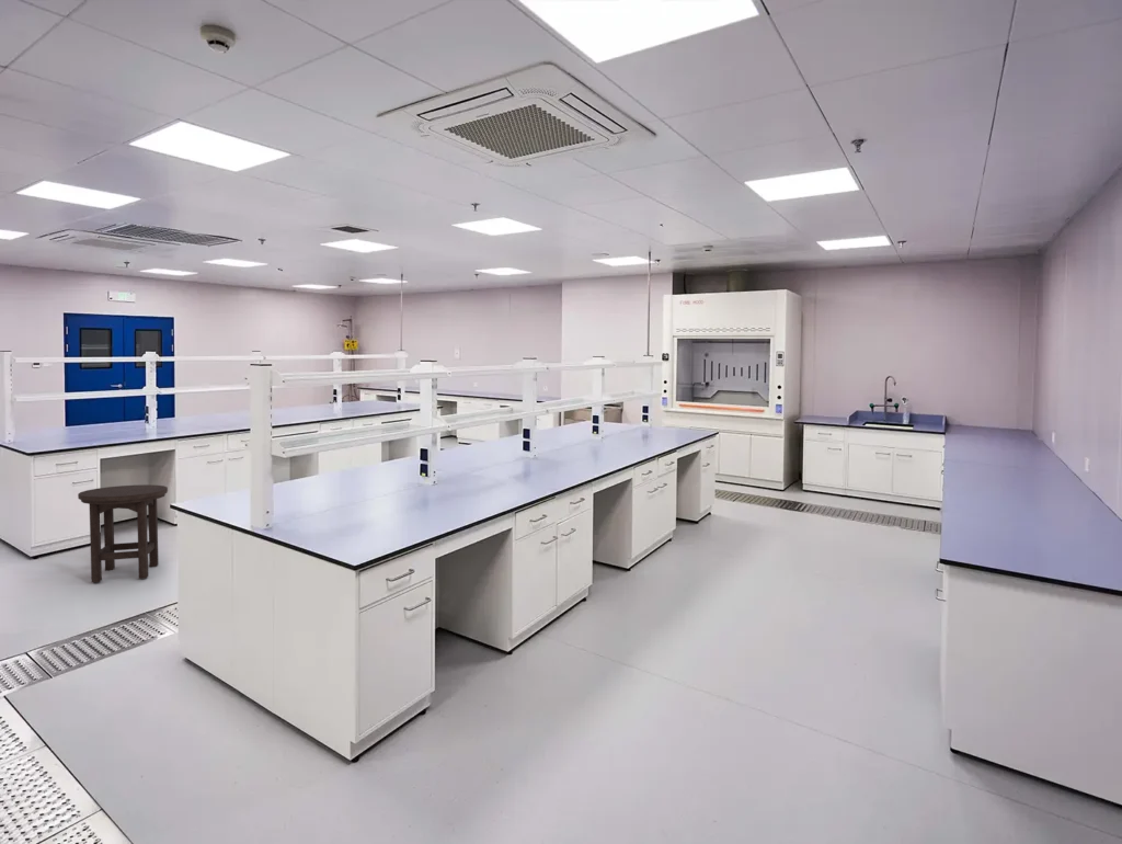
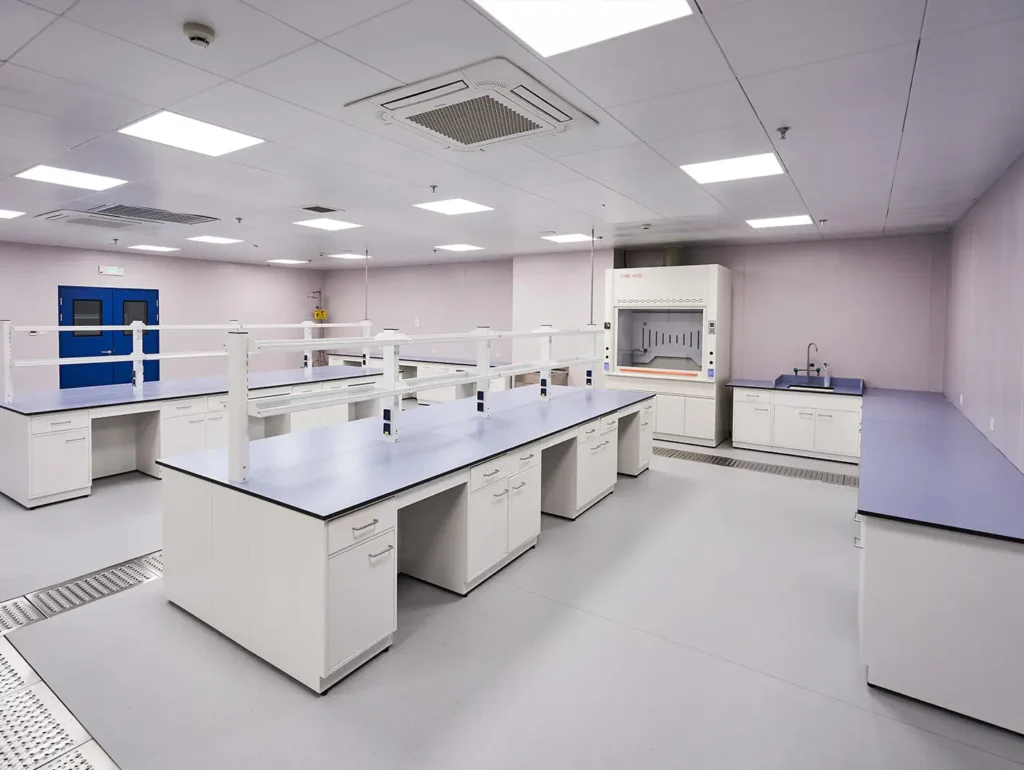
- stool [77,483,169,583]
